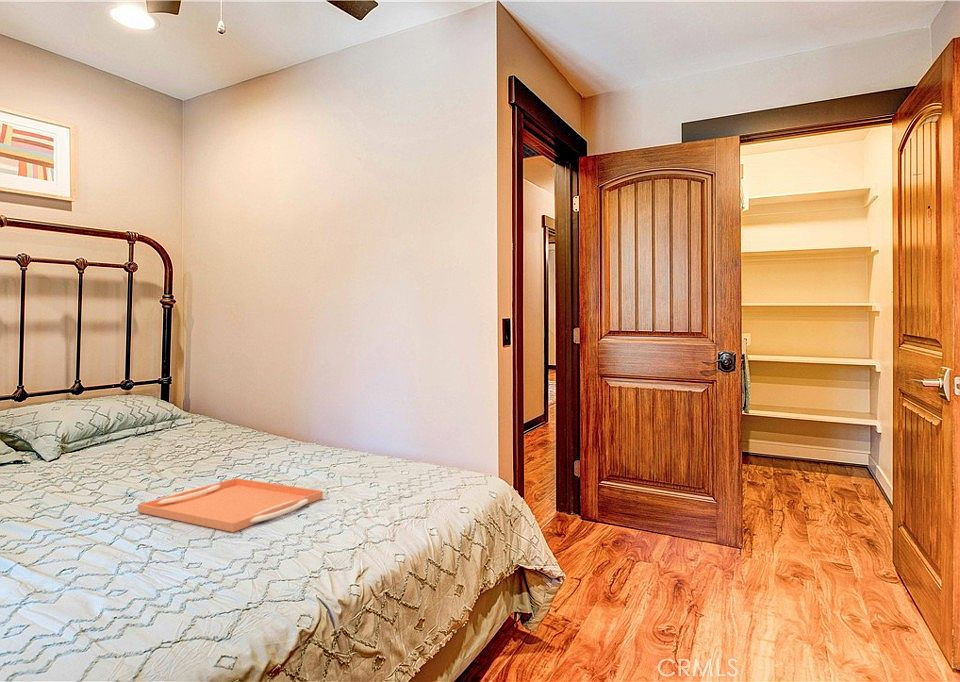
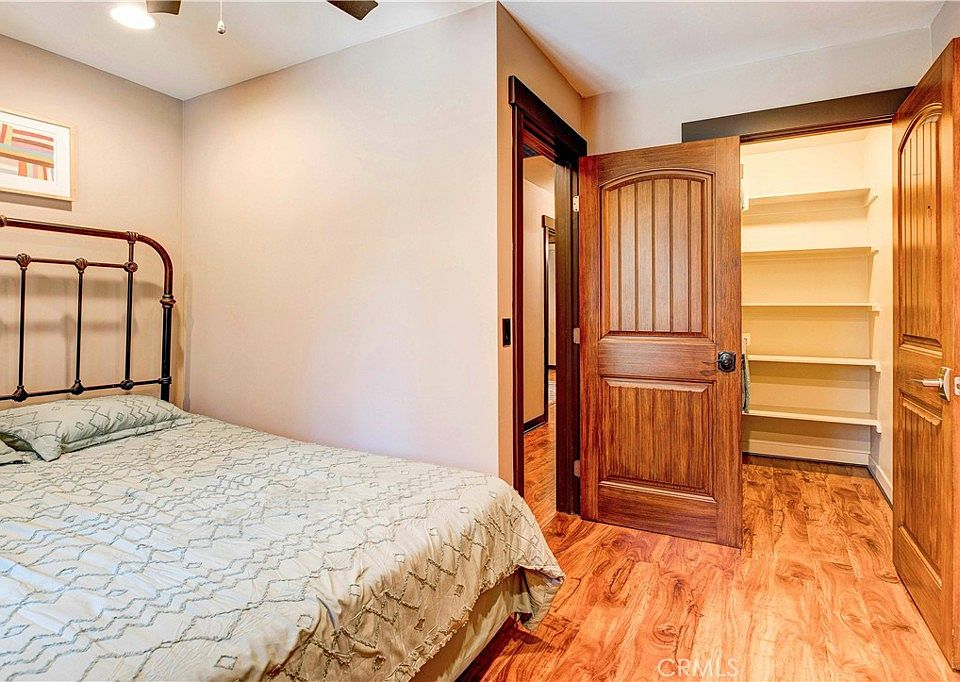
- serving tray [137,477,324,533]
